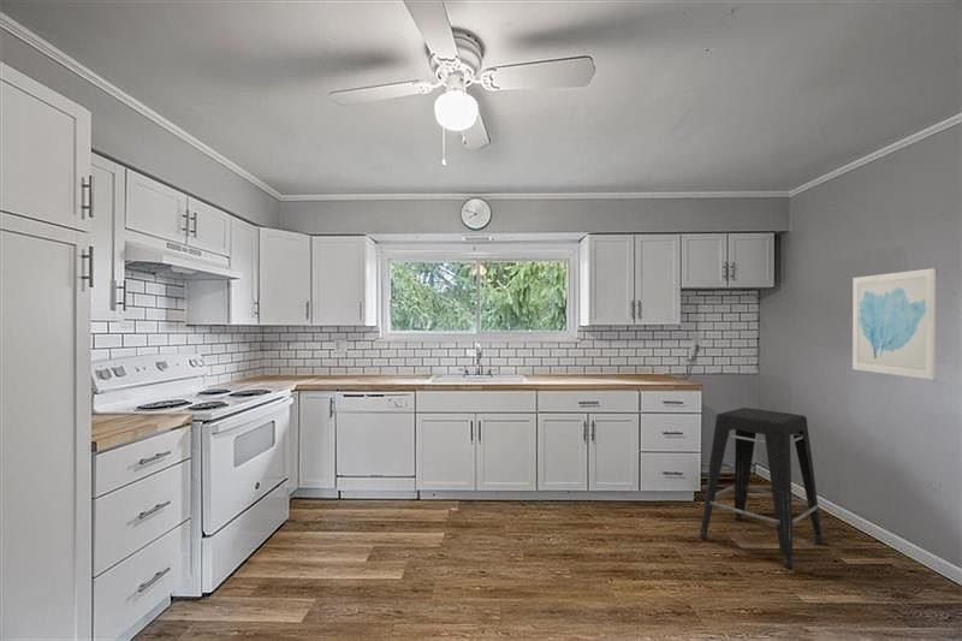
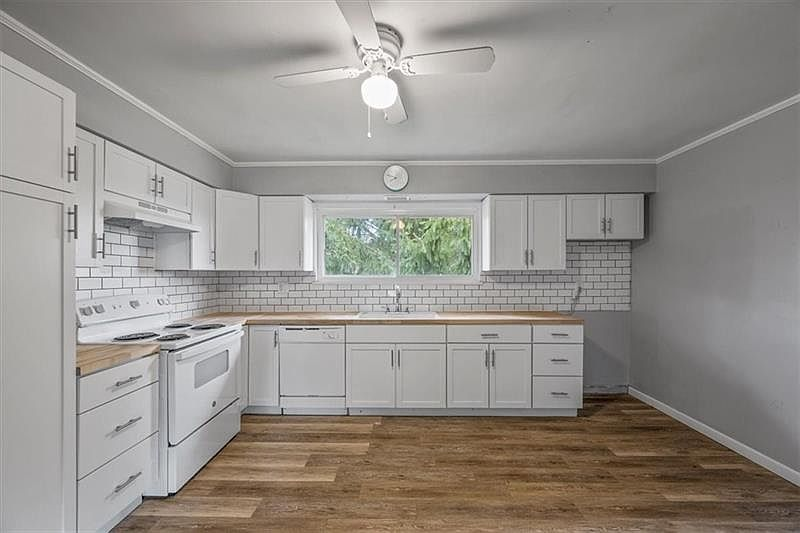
- wall art [851,267,937,381]
- stool [699,406,824,570]
